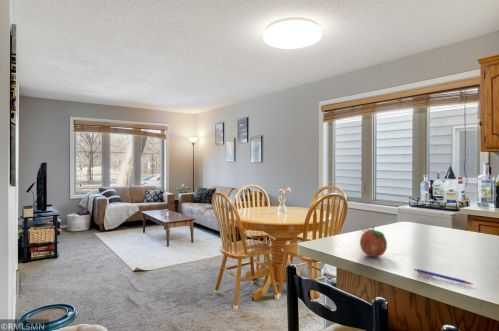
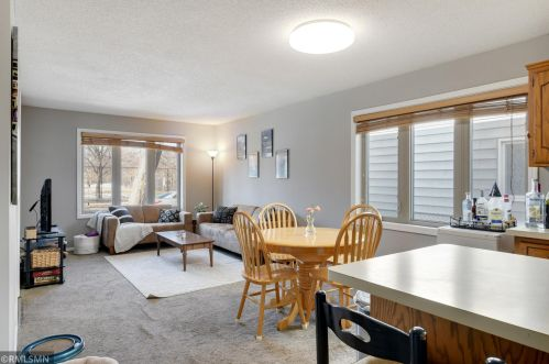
- fruit [359,226,388,258]
- pen [413,268,475,286]
